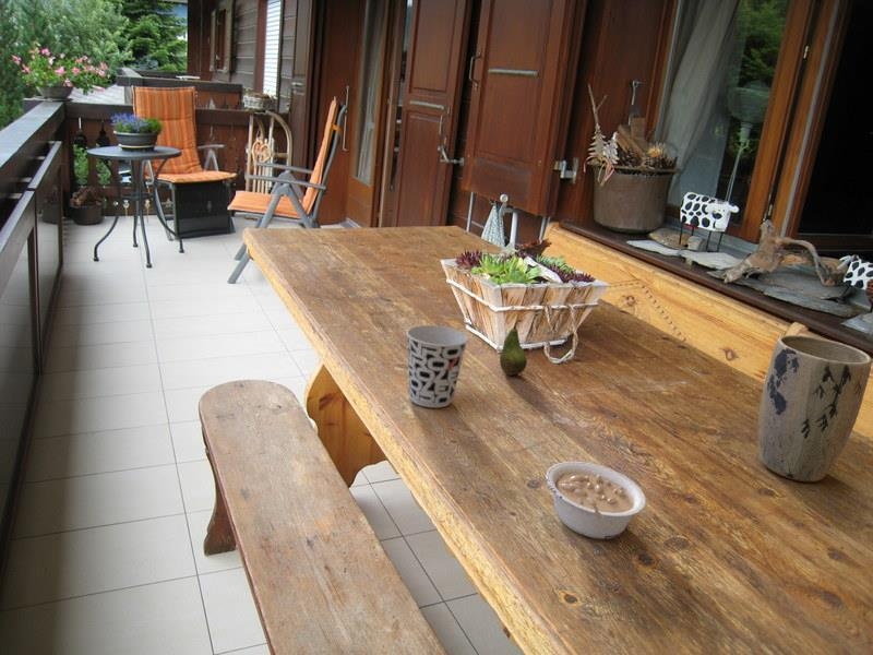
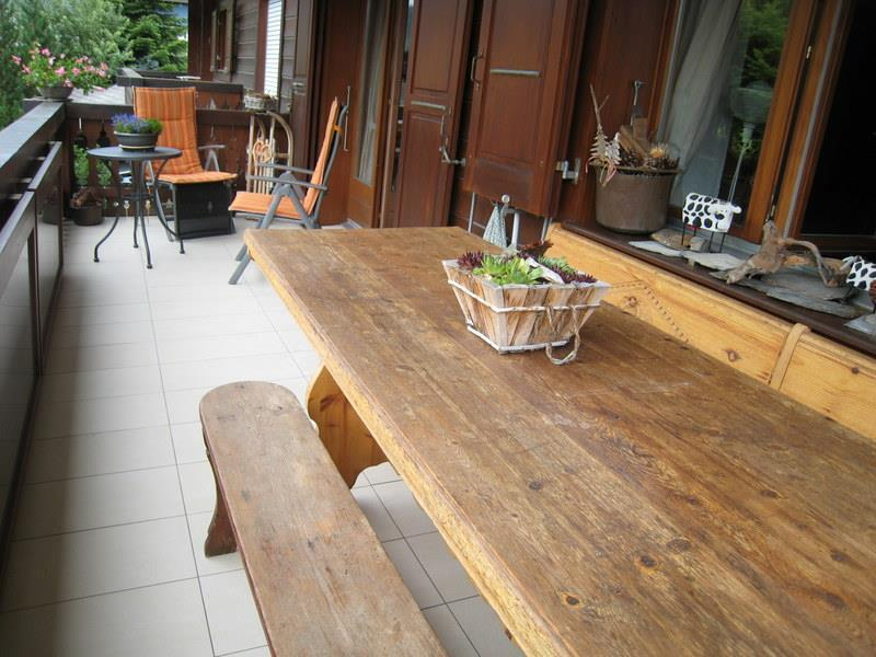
- legume [545,461,647,540]
- cup [406,324,469,408]
- plant pot [756,334,873,483]
- fruit [499,319,528,377]
